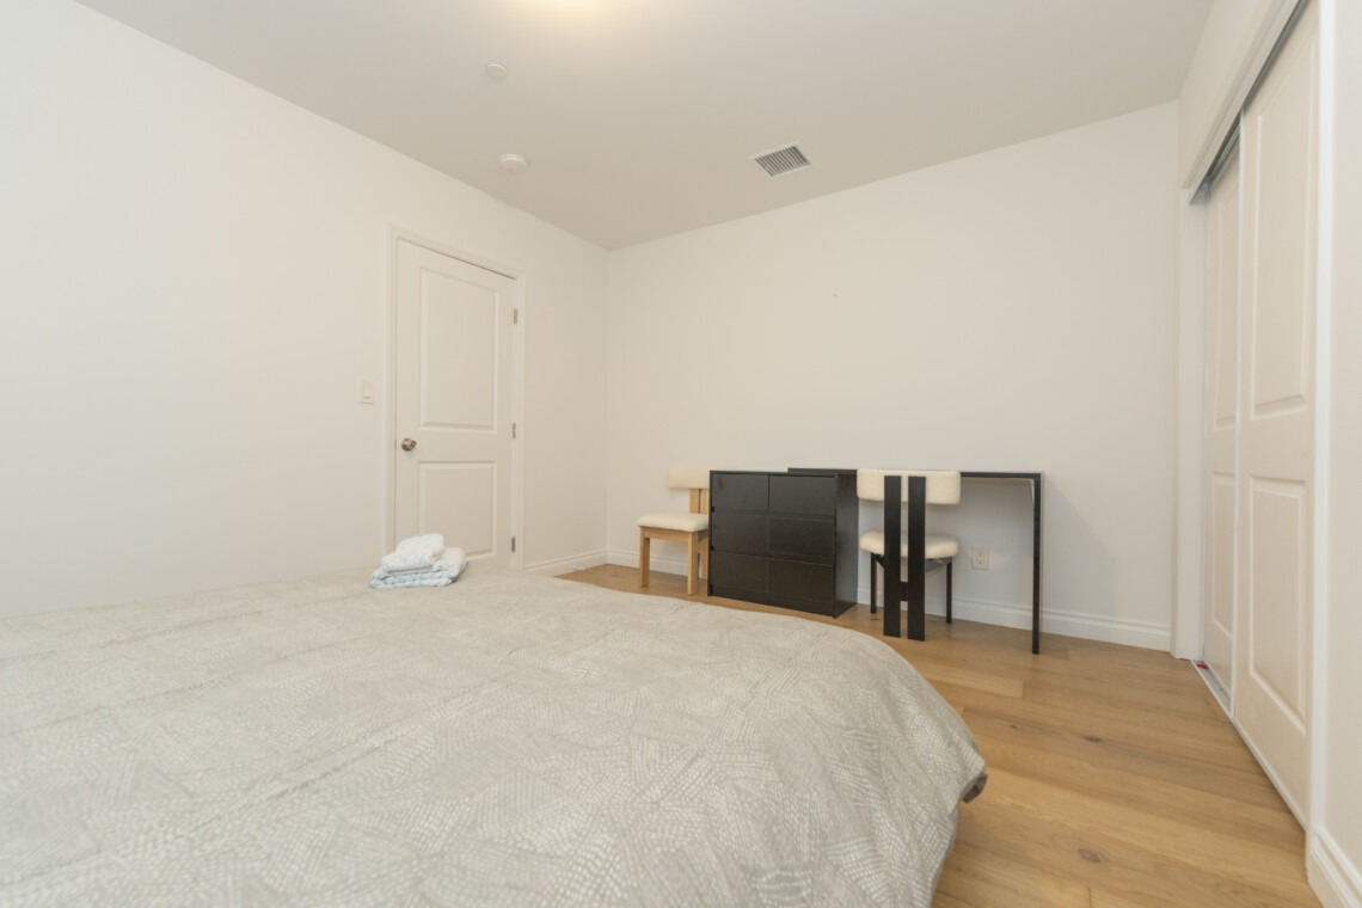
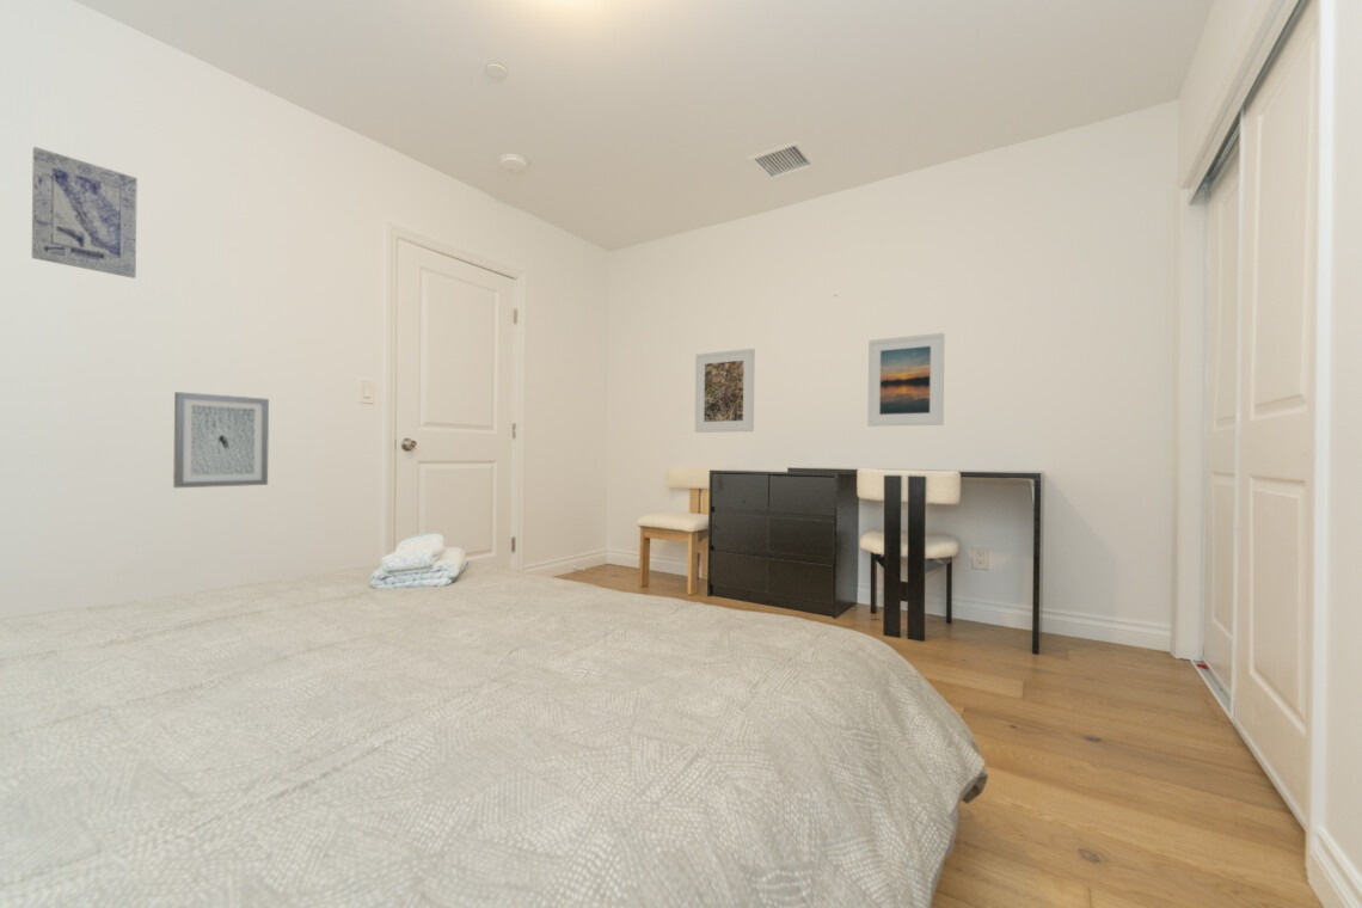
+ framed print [694,348,756,434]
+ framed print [866,332,945,428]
+ wall art [172,391,270,489]
+ wall art [31,146,139,280]
